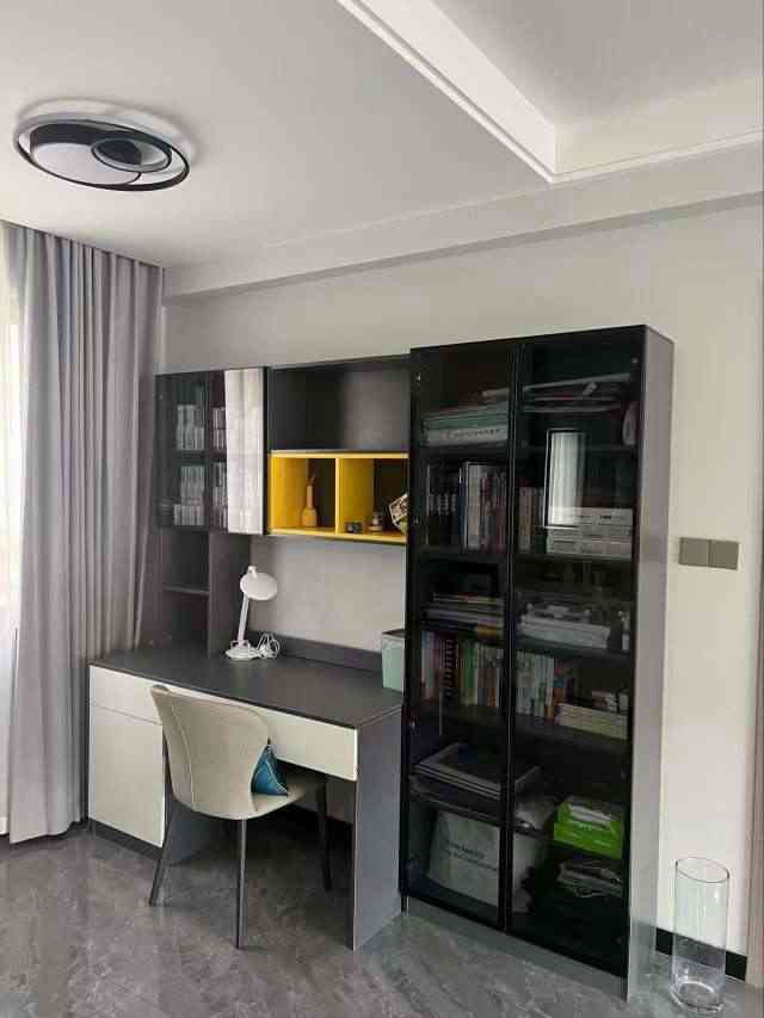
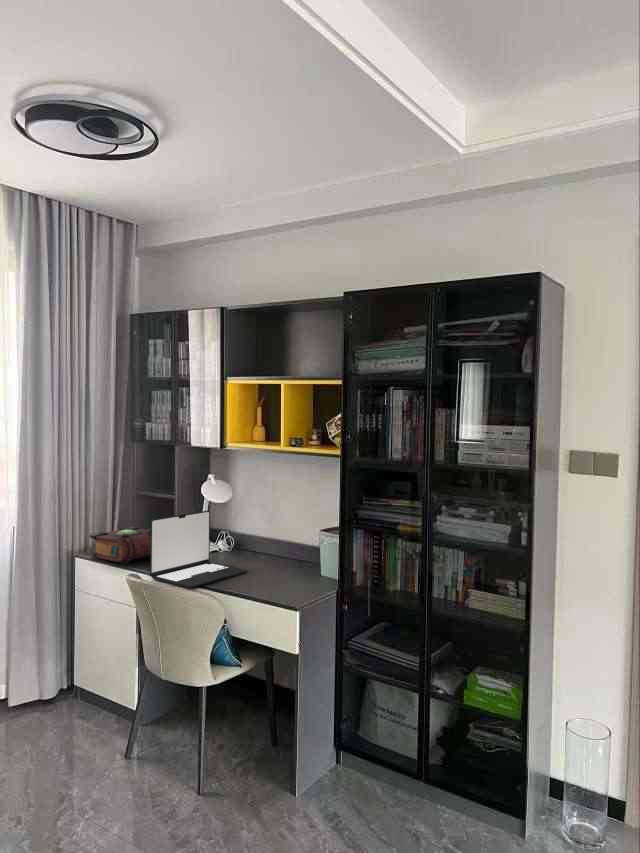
+ laptop [149,510,248,589]
+ book [88,525,151,565]
